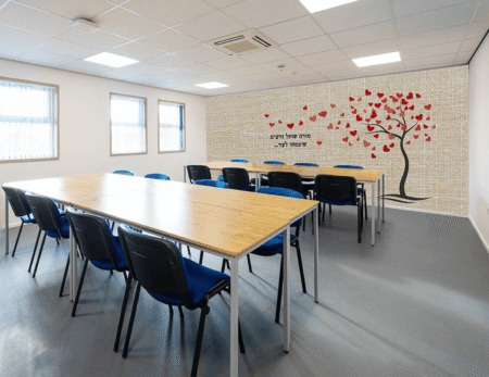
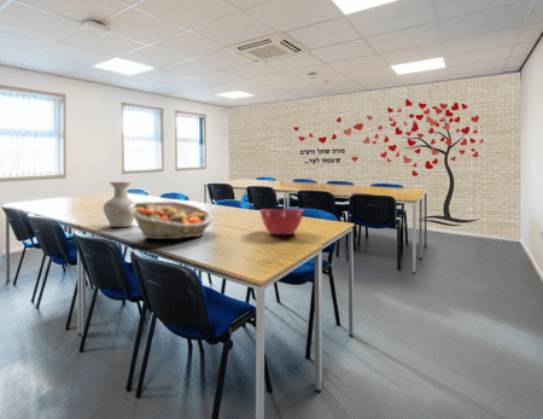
+ vase [103,181,136,228]
+ fruit basket [129,200,215,240]
+ mixing bowl [258,208,305,235]
